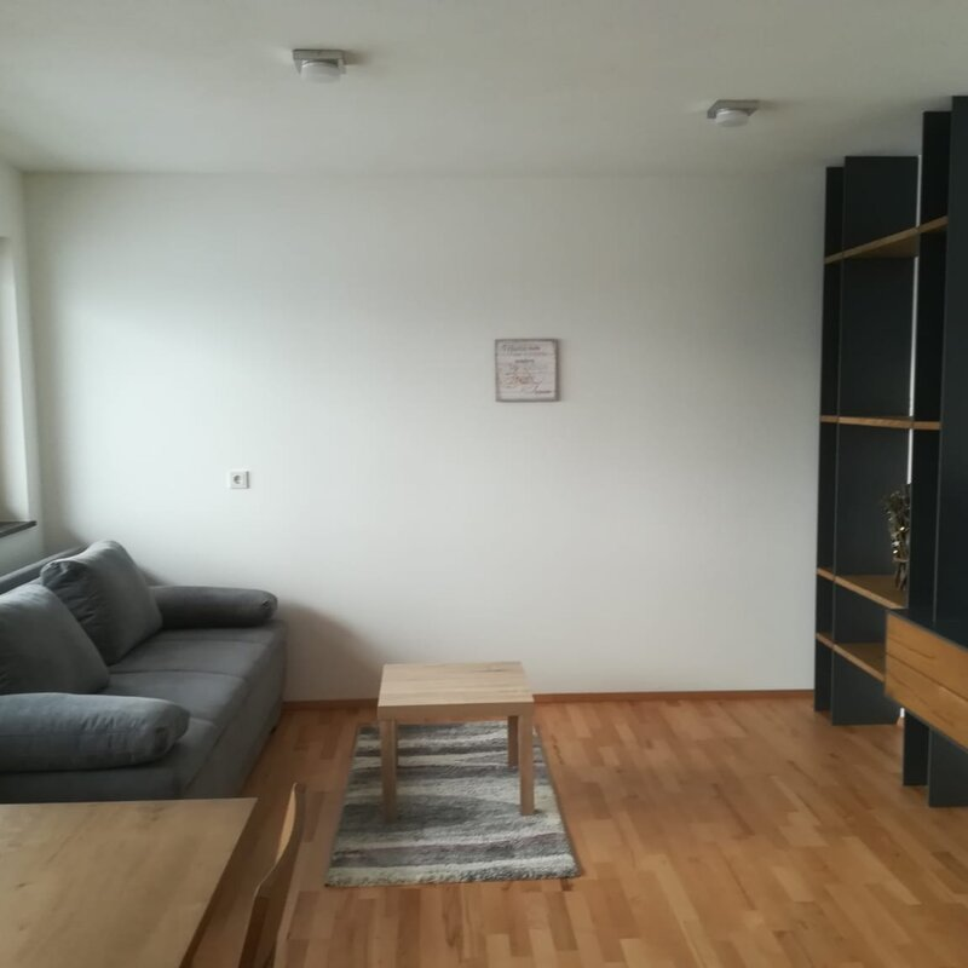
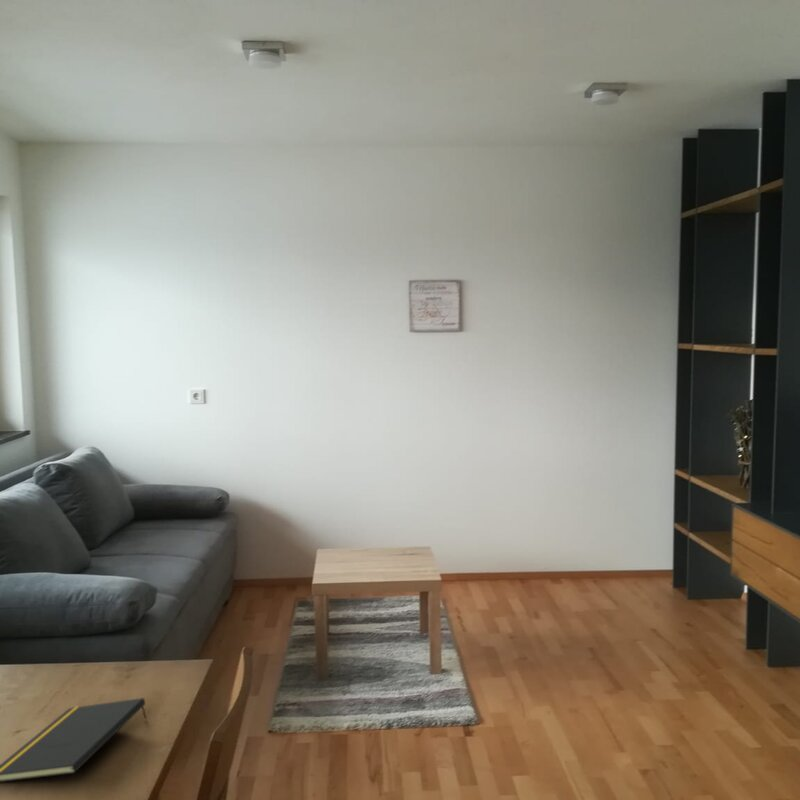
+ notepad [0,697,148,783]
